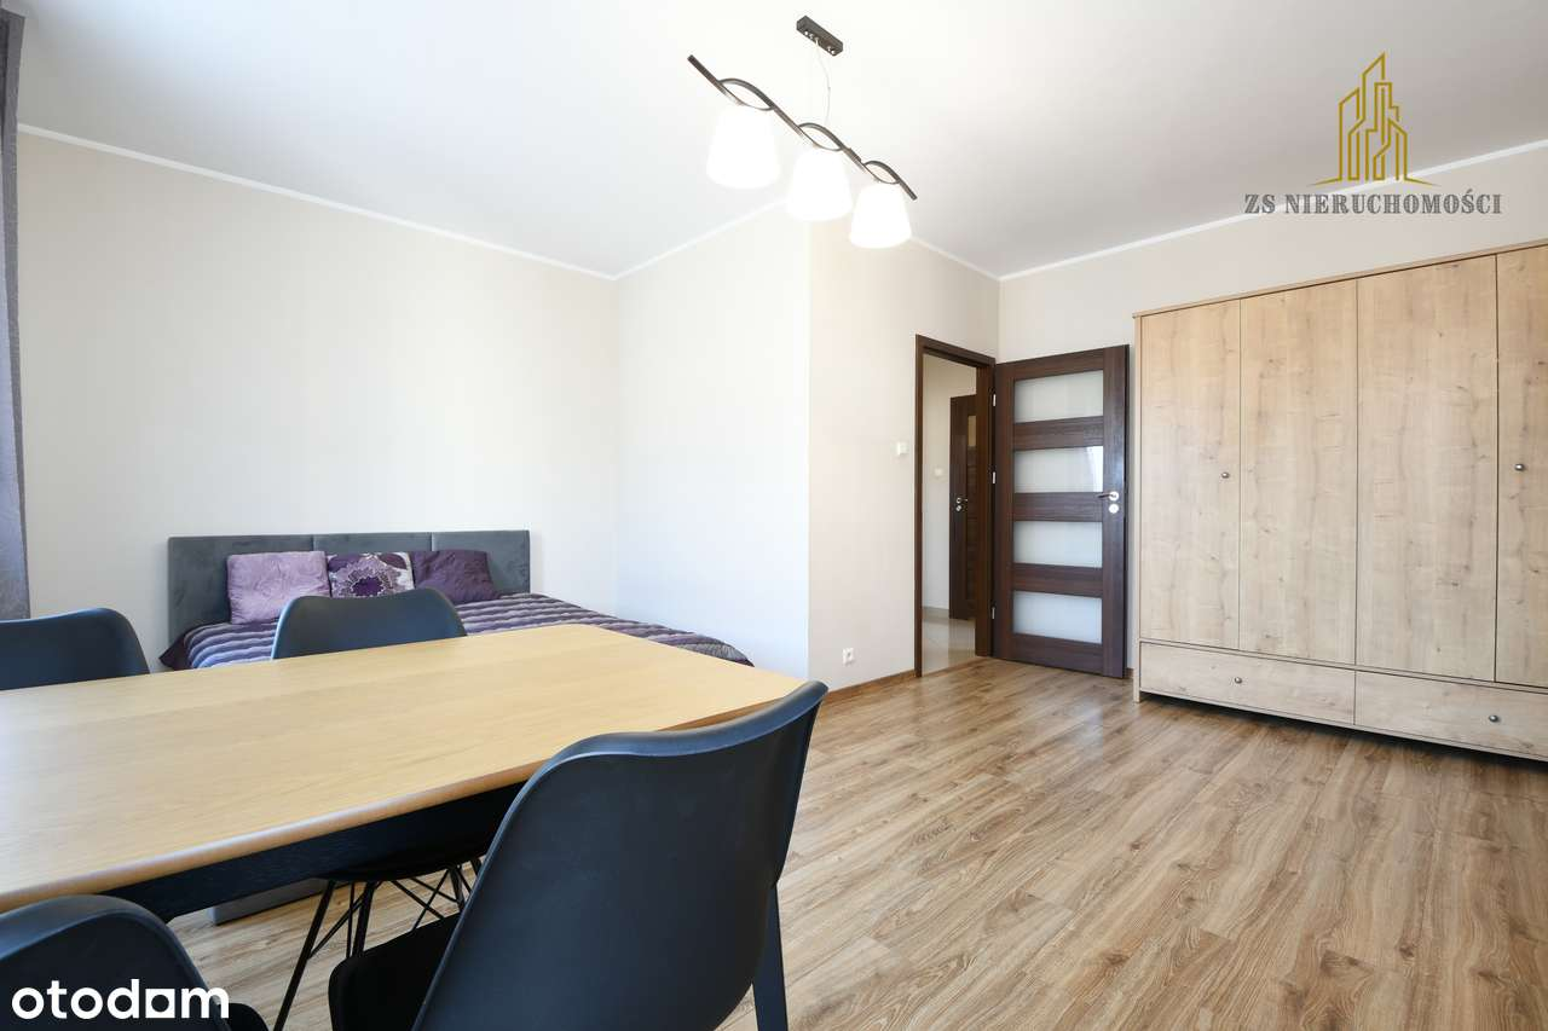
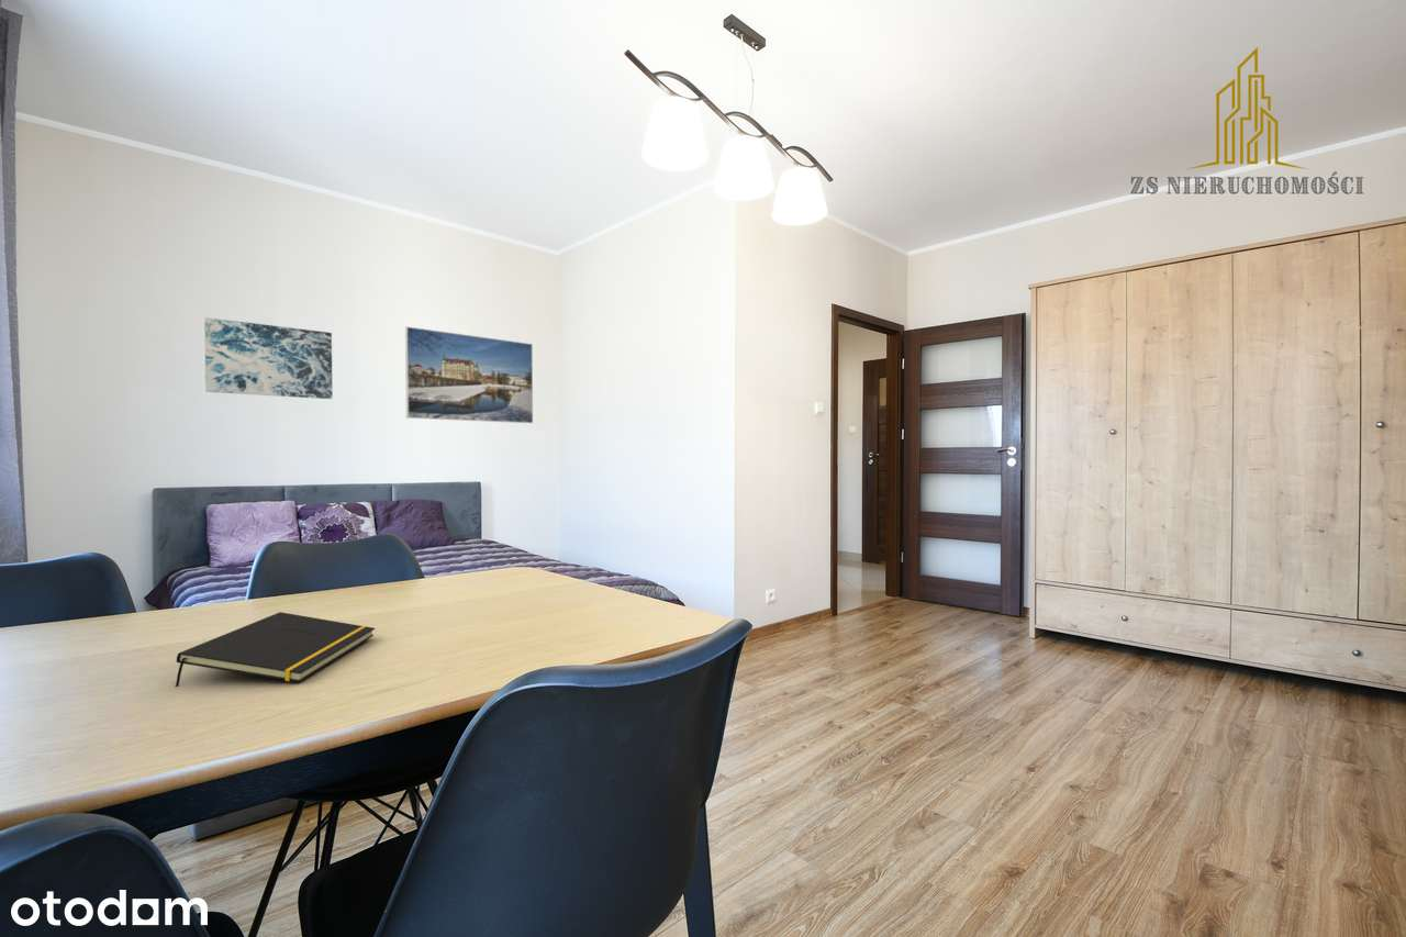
+ wall art [203,316,334,400]
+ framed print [404,325,534,424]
+ notepad [174,611,376,688]
